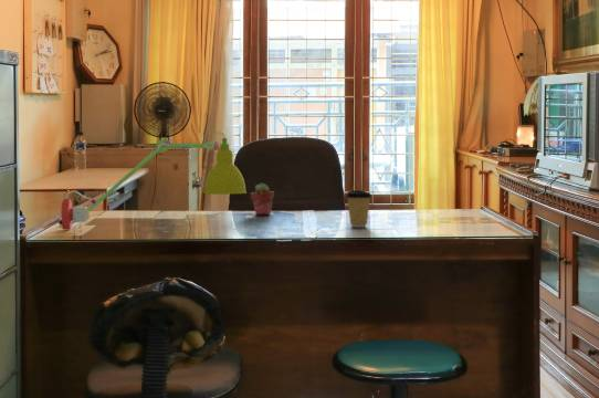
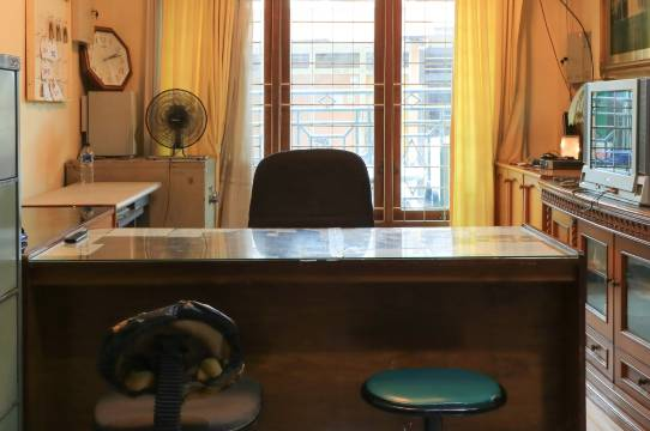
- desk lamp [60,130,248,230]
- potted succulent [250,182,275,216]
- coffee cup [345,189,372,228]
